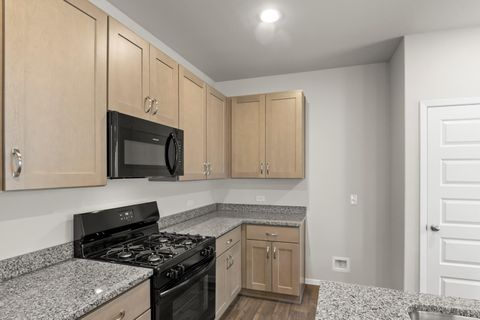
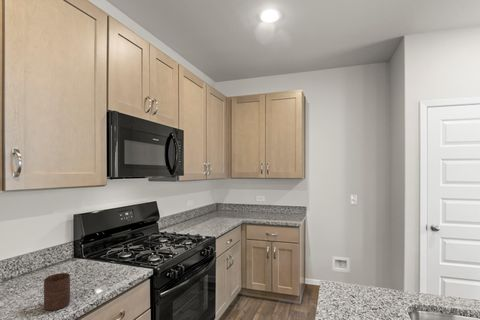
+ cup [43,272,71,312]
